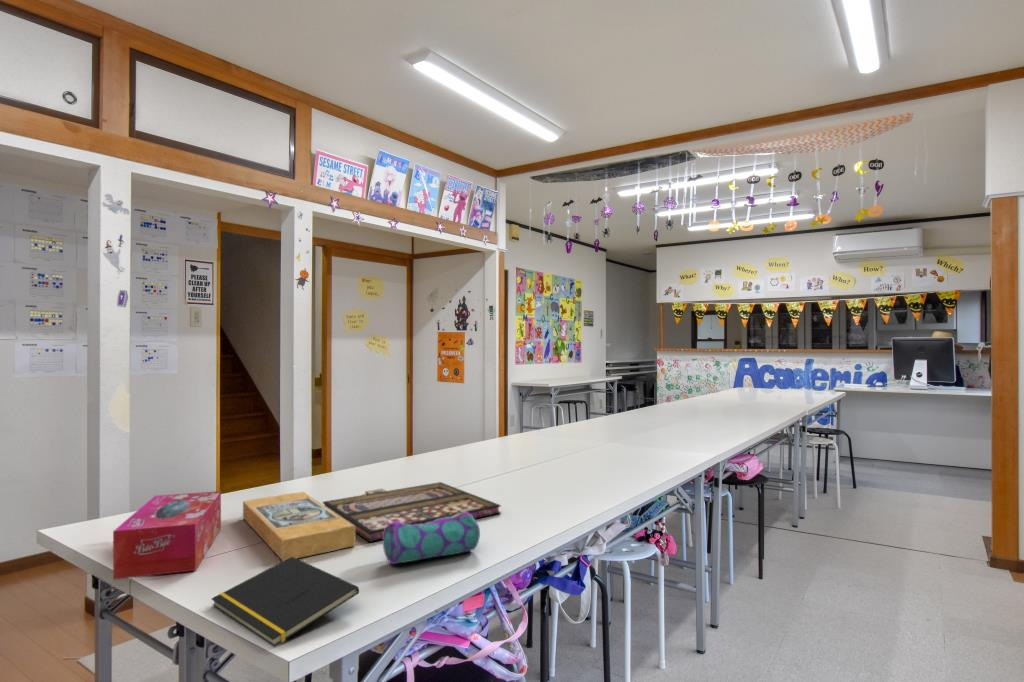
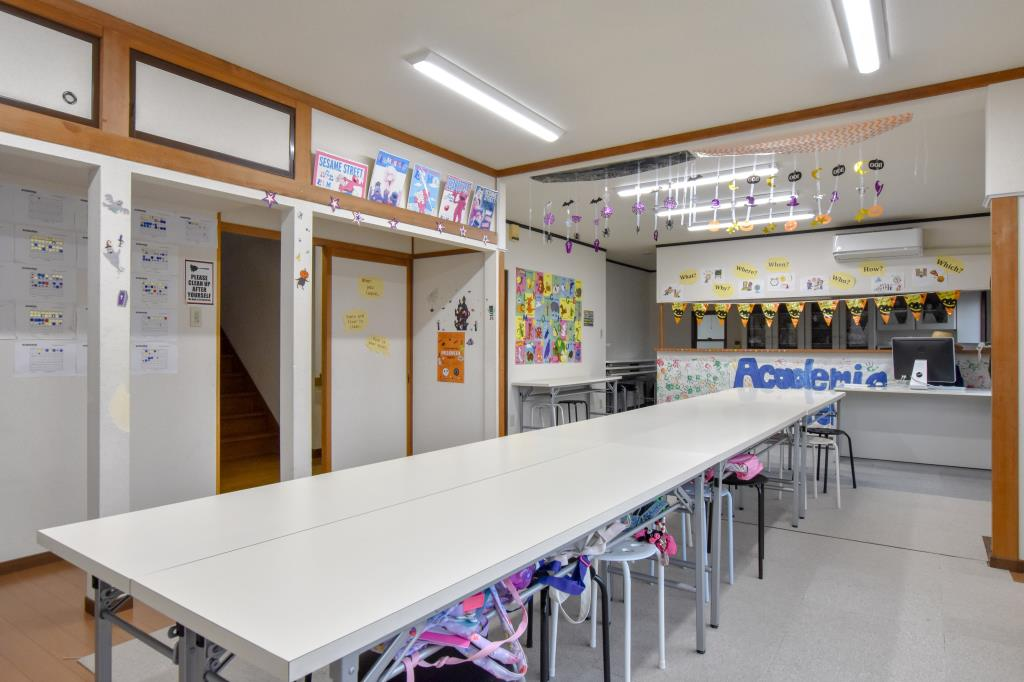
- board game [242,481,502,561]
- notepad [210,557,360,648]
- tissue box [112,490,222,580]
- pencil case [382,511,481,565]
